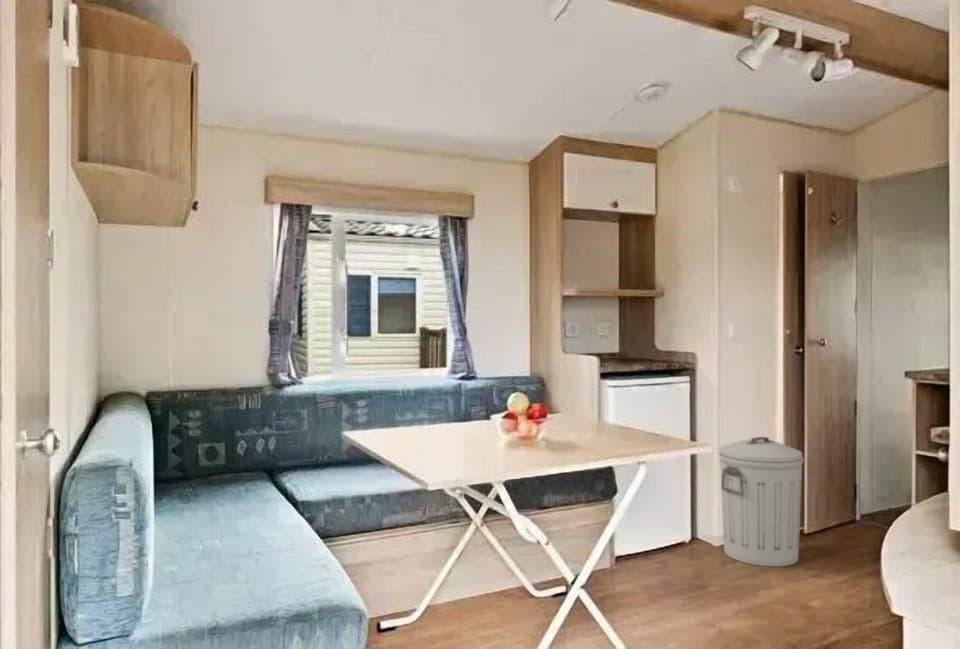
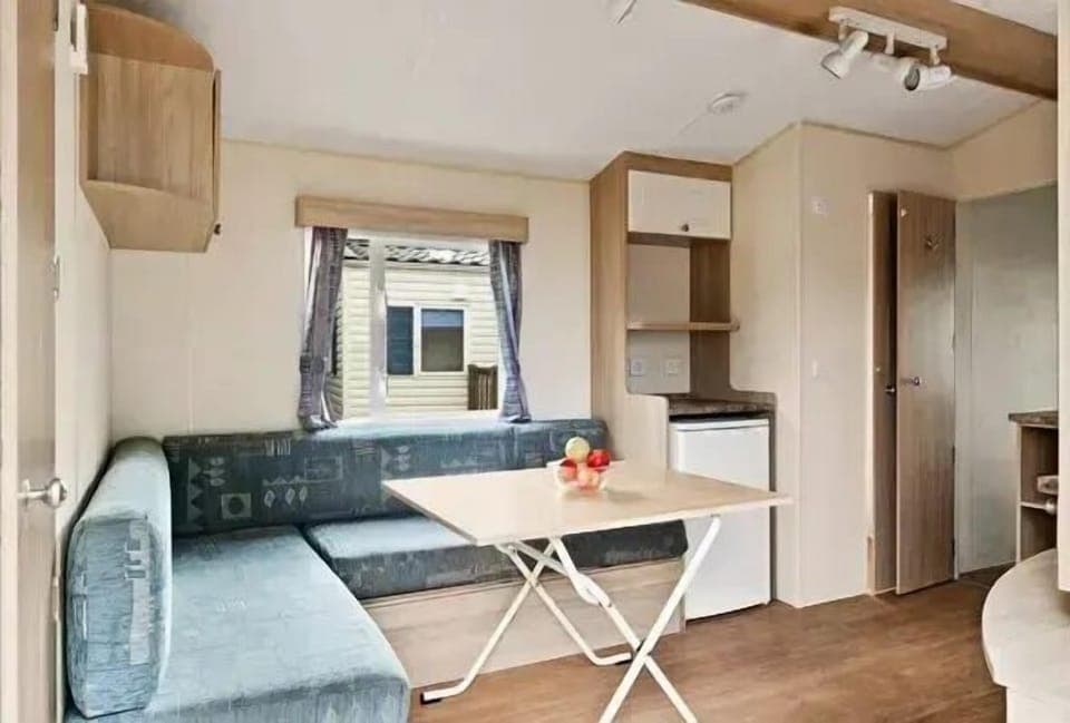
- trash can [718,436,805,567]
